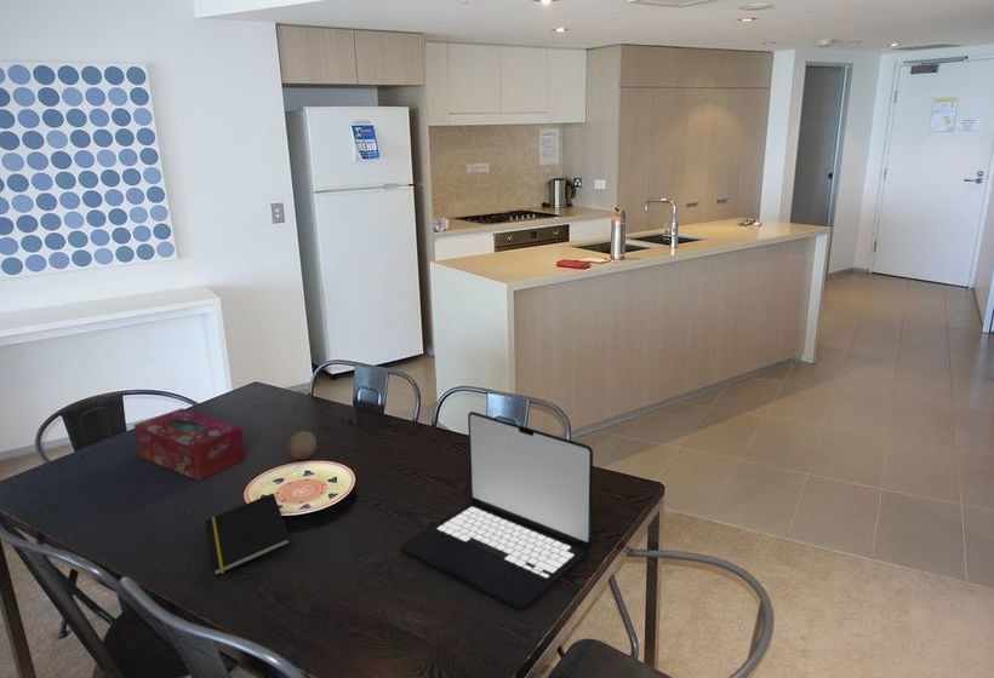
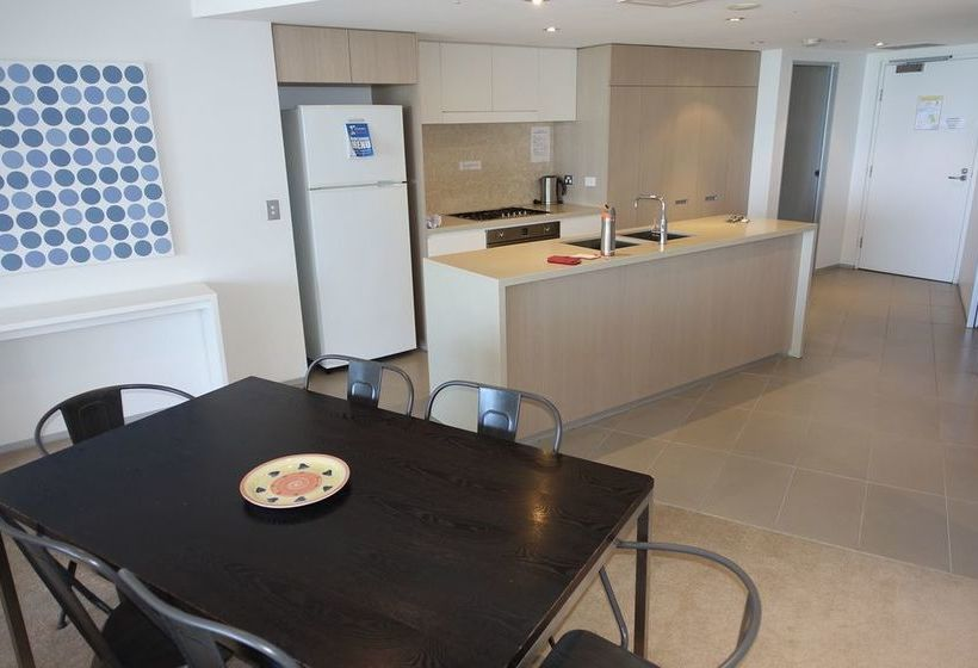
- tissue box [132,407,246,482]
- laptop [400,410,594,609]
- notepad [205,493,292,578]
- fruit [286,430,318,461]
